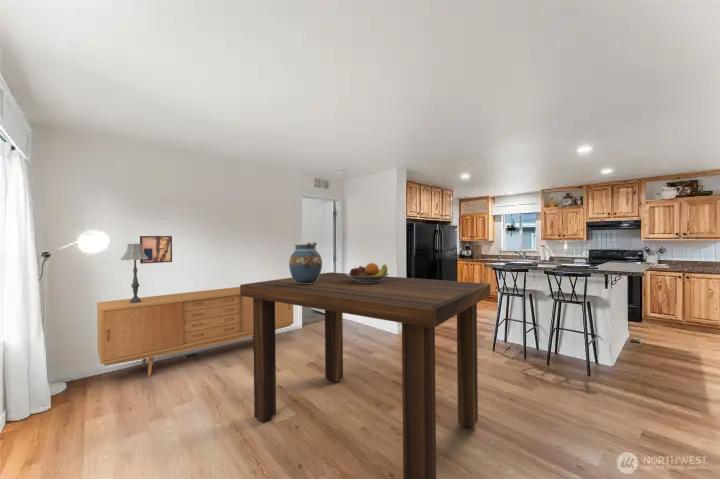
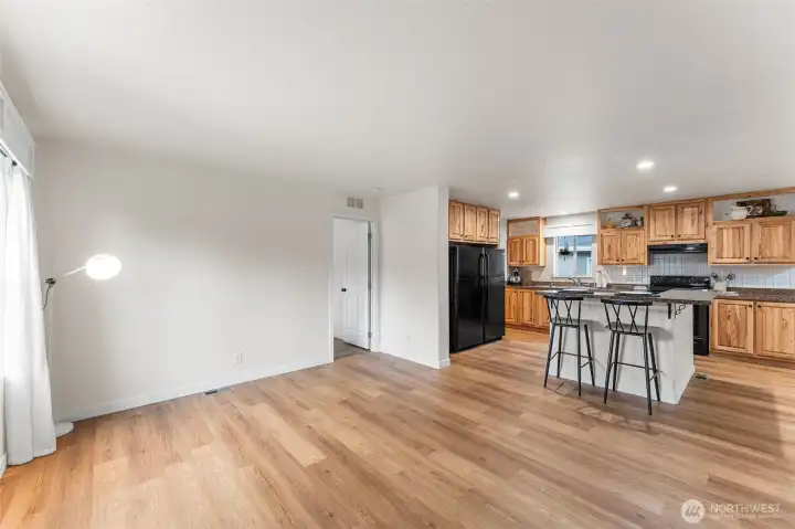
- dining table [239,271,491,479]
- table lamp [120,243,148,303]
- sideboard [96,286,294,377]
- vase [288,242,323,284]
- wall art [139,235,173,265]
- fruit bowl [346,262,390,283]
